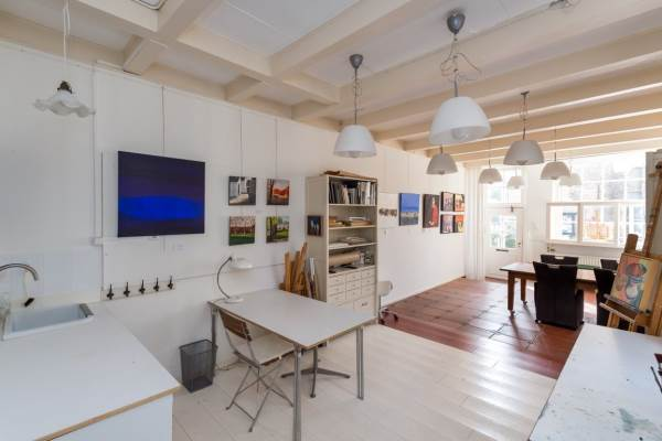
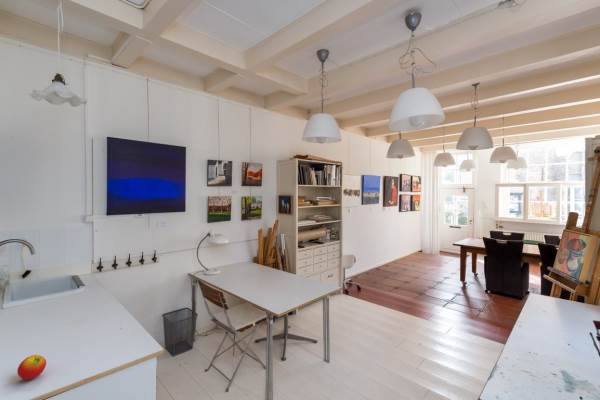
+ apple [17,354,47,381]
